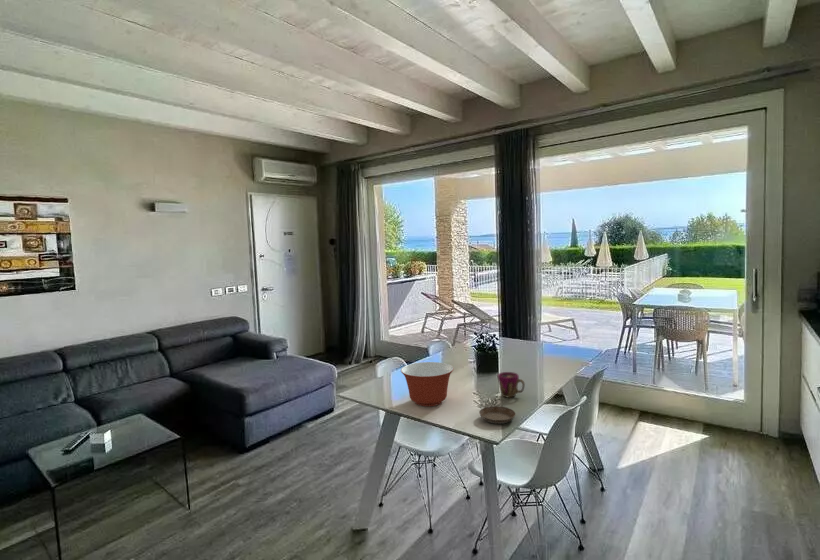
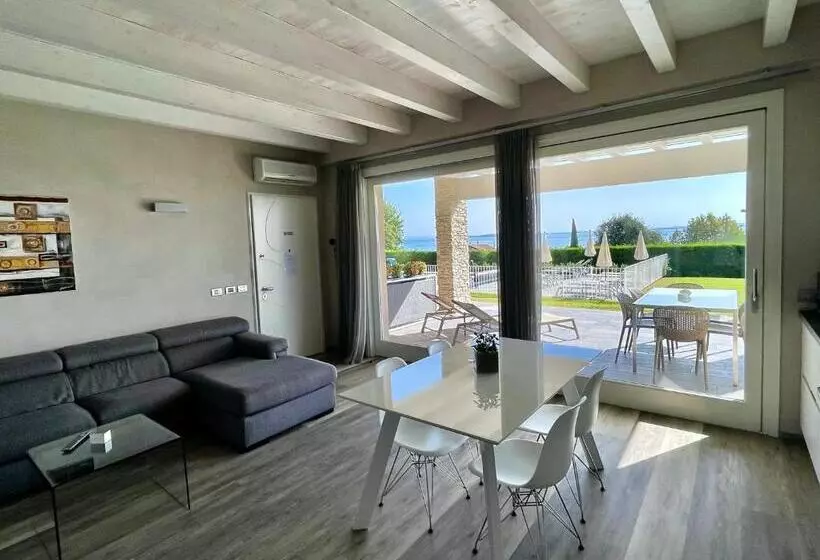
- mixing bowl [400,361,455,407]
- cup [497,371,526,398]
- saucer [478,405,517,425]
